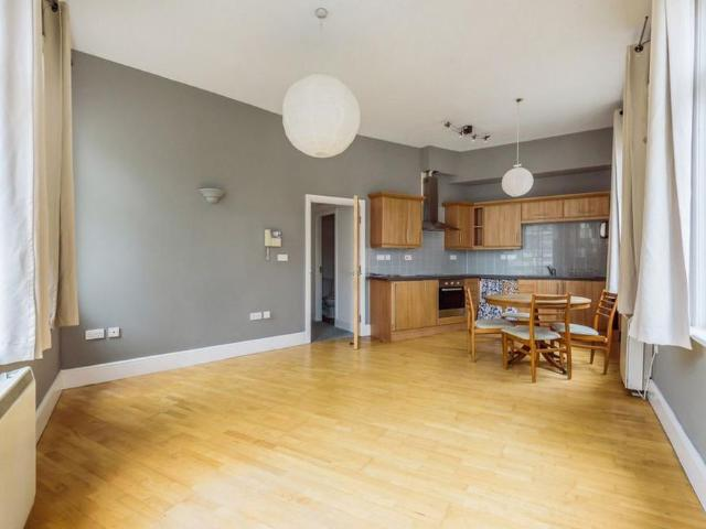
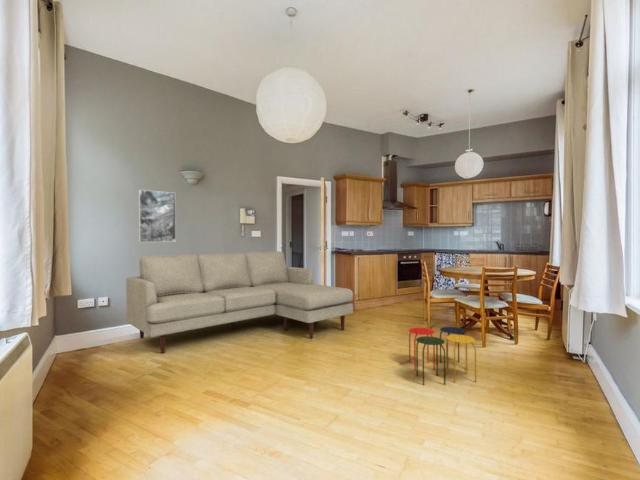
+ stool [408,326,477,386]
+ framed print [138,189,177,243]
+ sofa [125,250,354,354]
